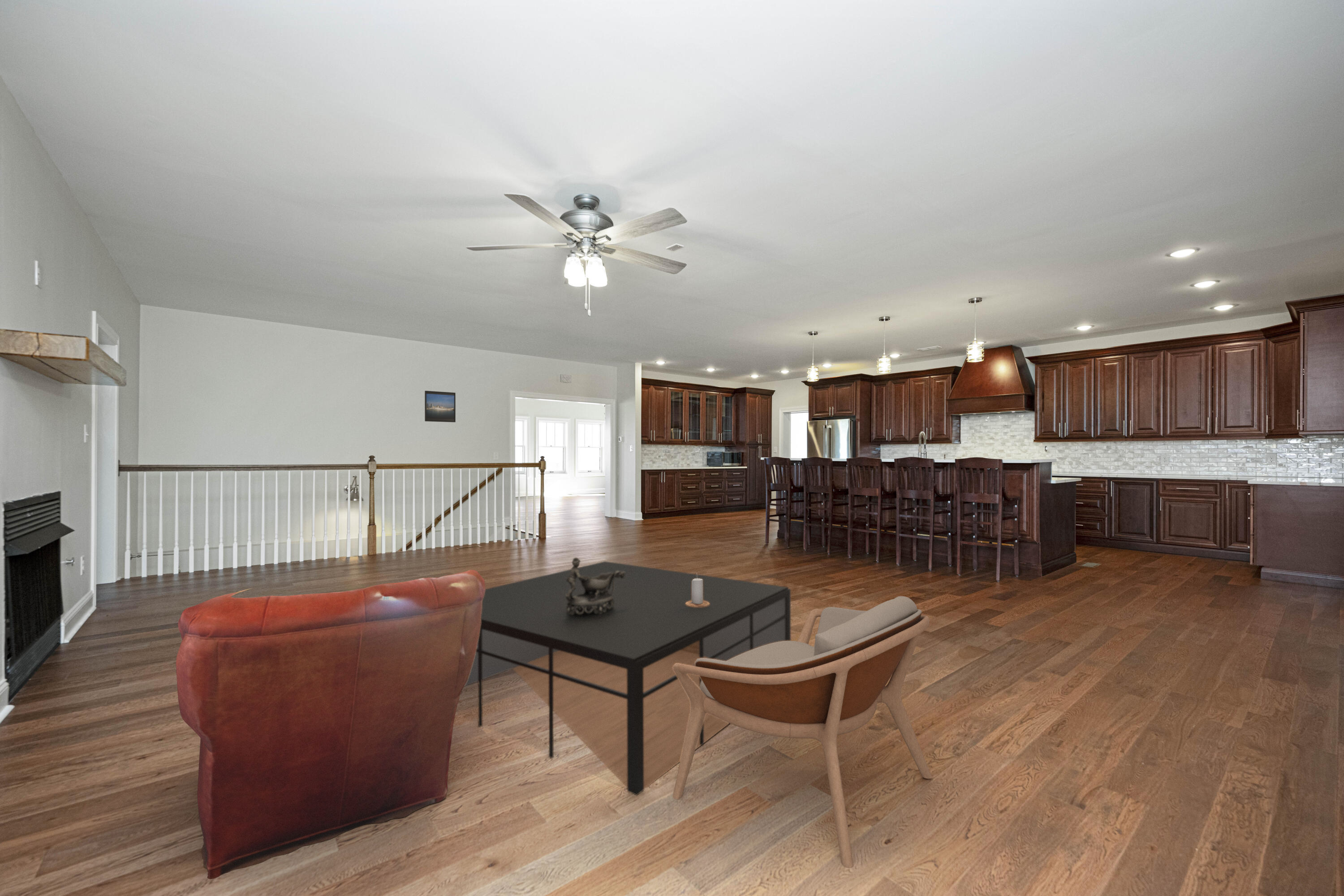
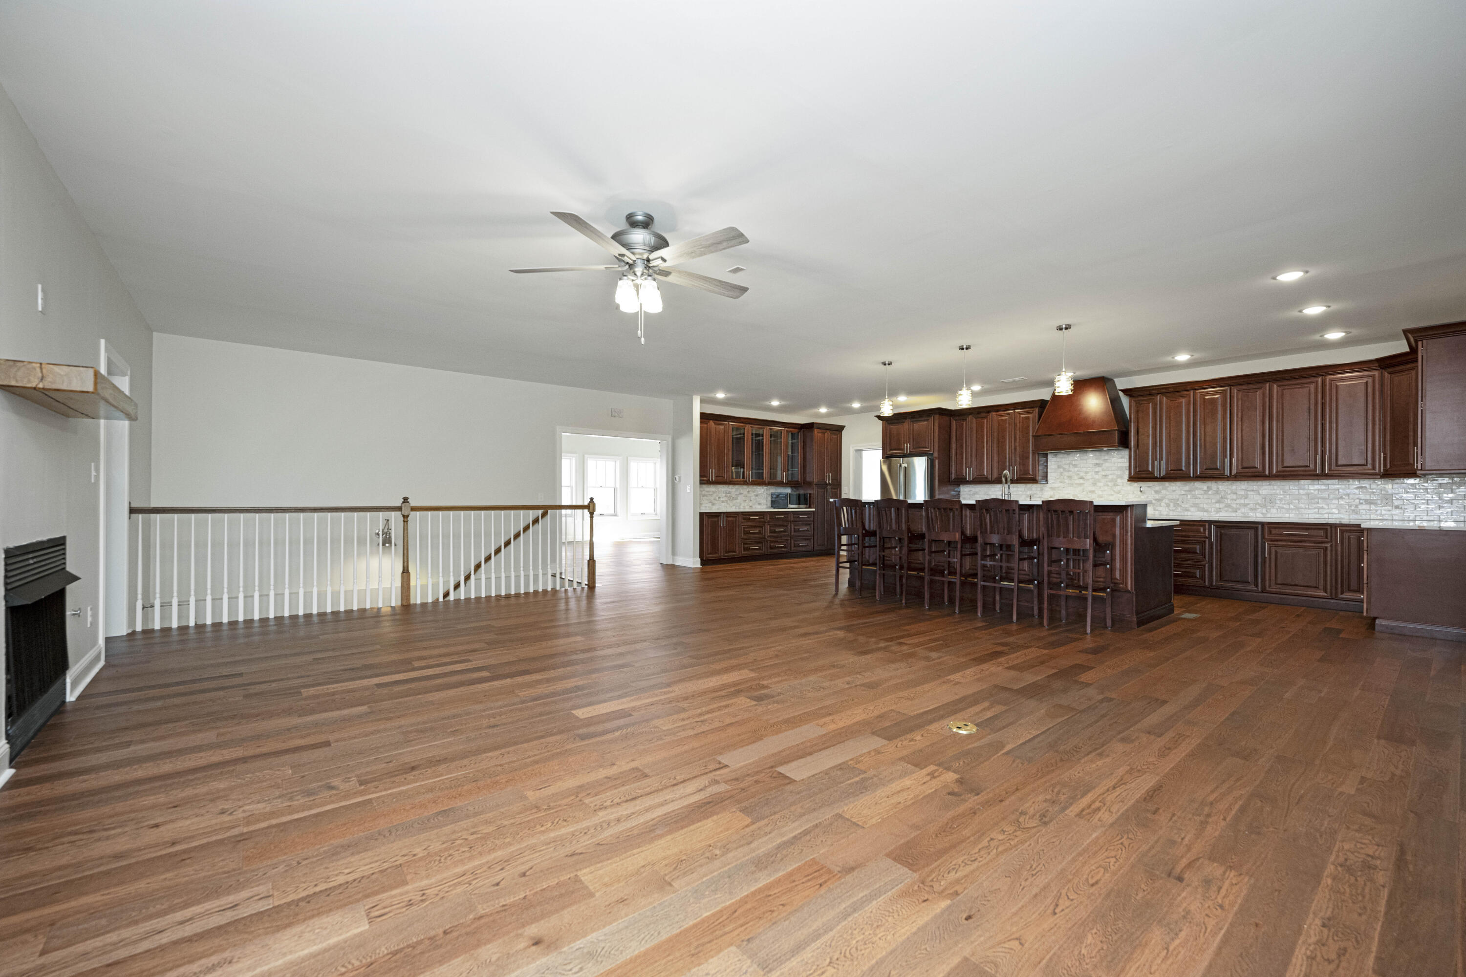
- armchair [176,569,486,880]
- decorative bowl [566,557,625,615]
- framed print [424,390,456,423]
- candle [685,573,710,607]
- coffee table [464,561,791,796]
- armchair [672,596,932,868]
